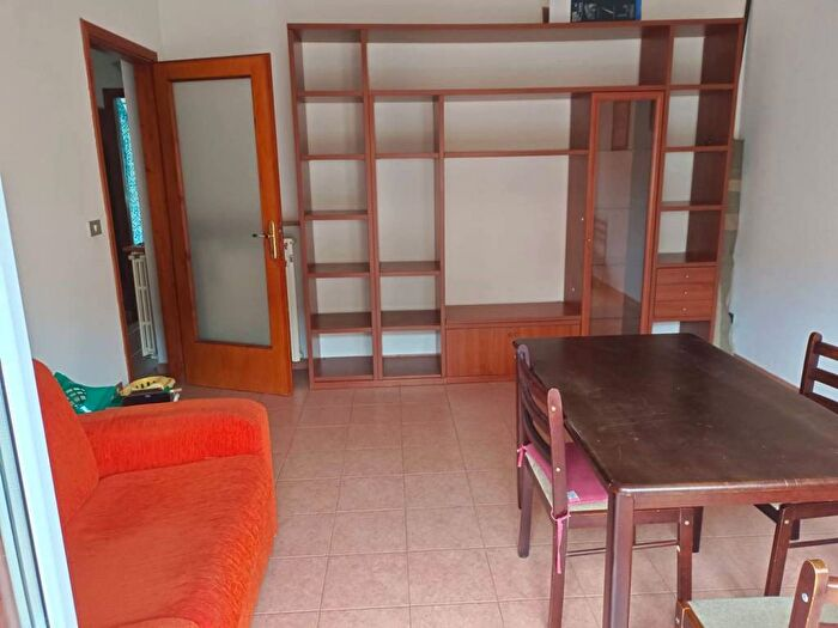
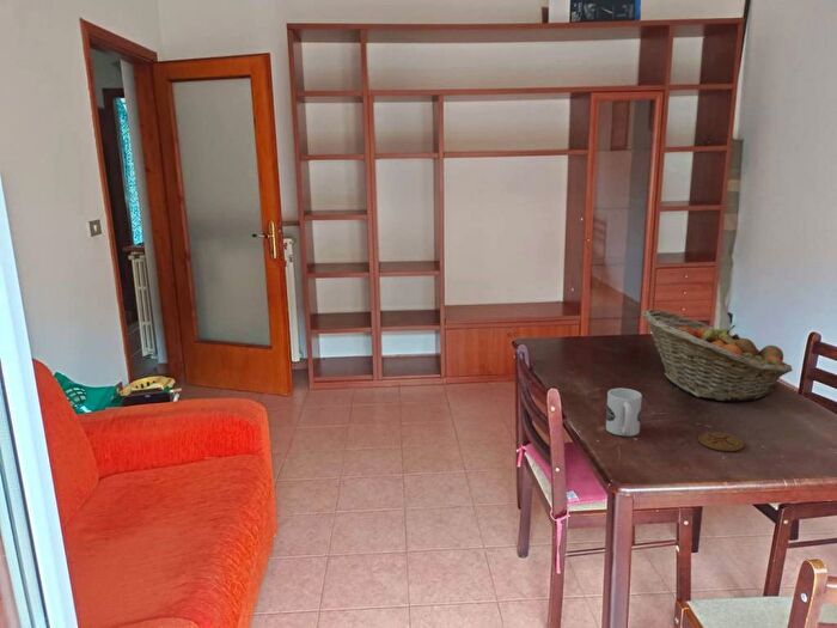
+ mug [605,388,643,438]
+ fruit basket [641,307,794,403]
+ coaster [697,431,745,452]
